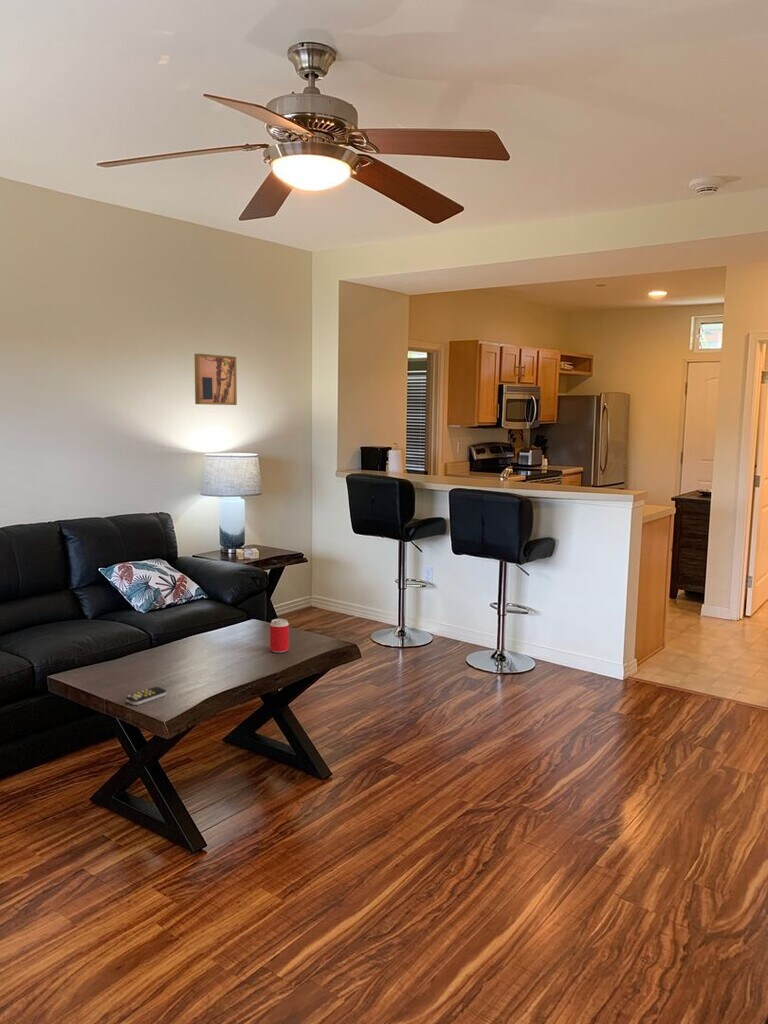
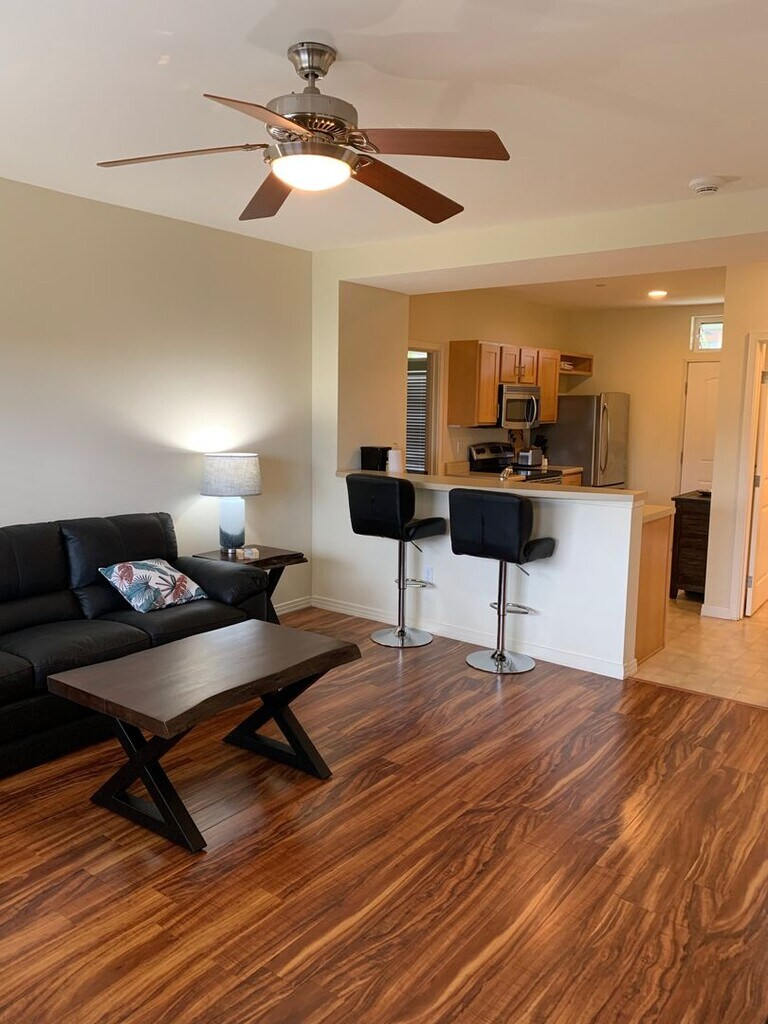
- remote control [125,686,167,706]
- wall art [193,353,238,406]
- beverage can [269,618,290,654]
